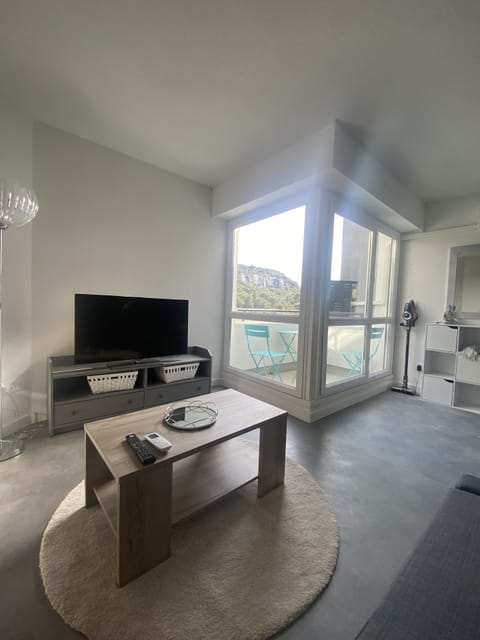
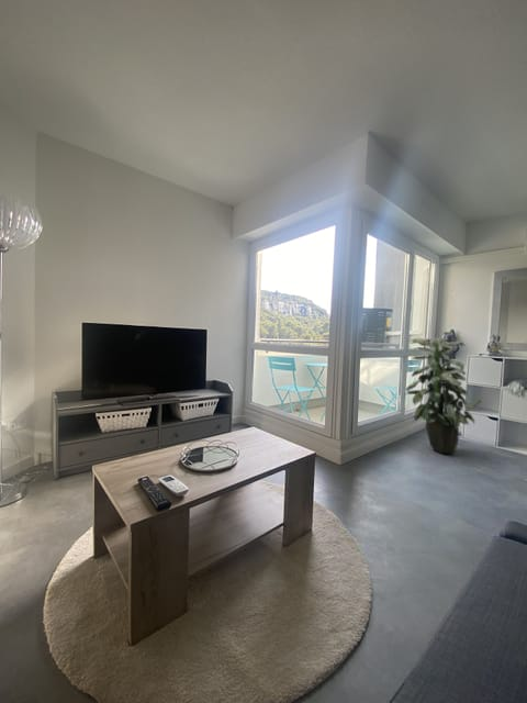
+ indoor plant [405,331,483,455]
